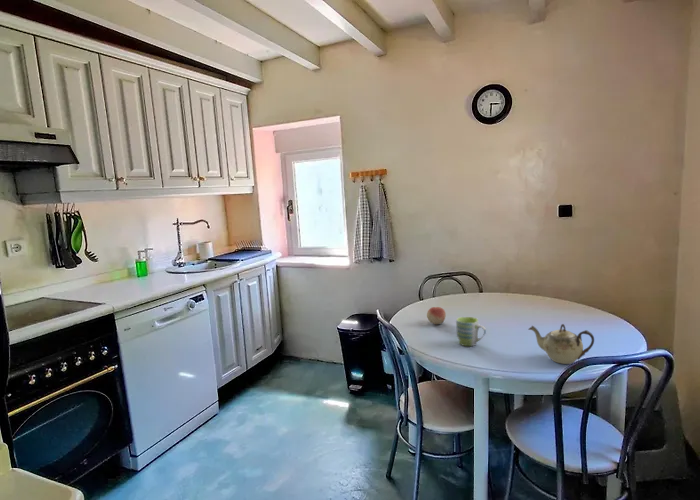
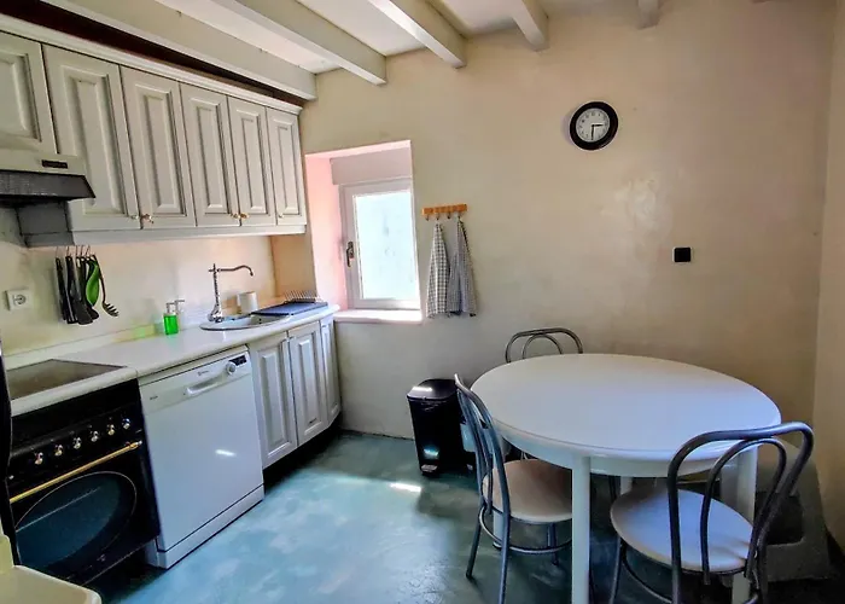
- fruit [426,306,447,325]
- teapot [527,323,595,365]
- mug [455,316,487,347]
